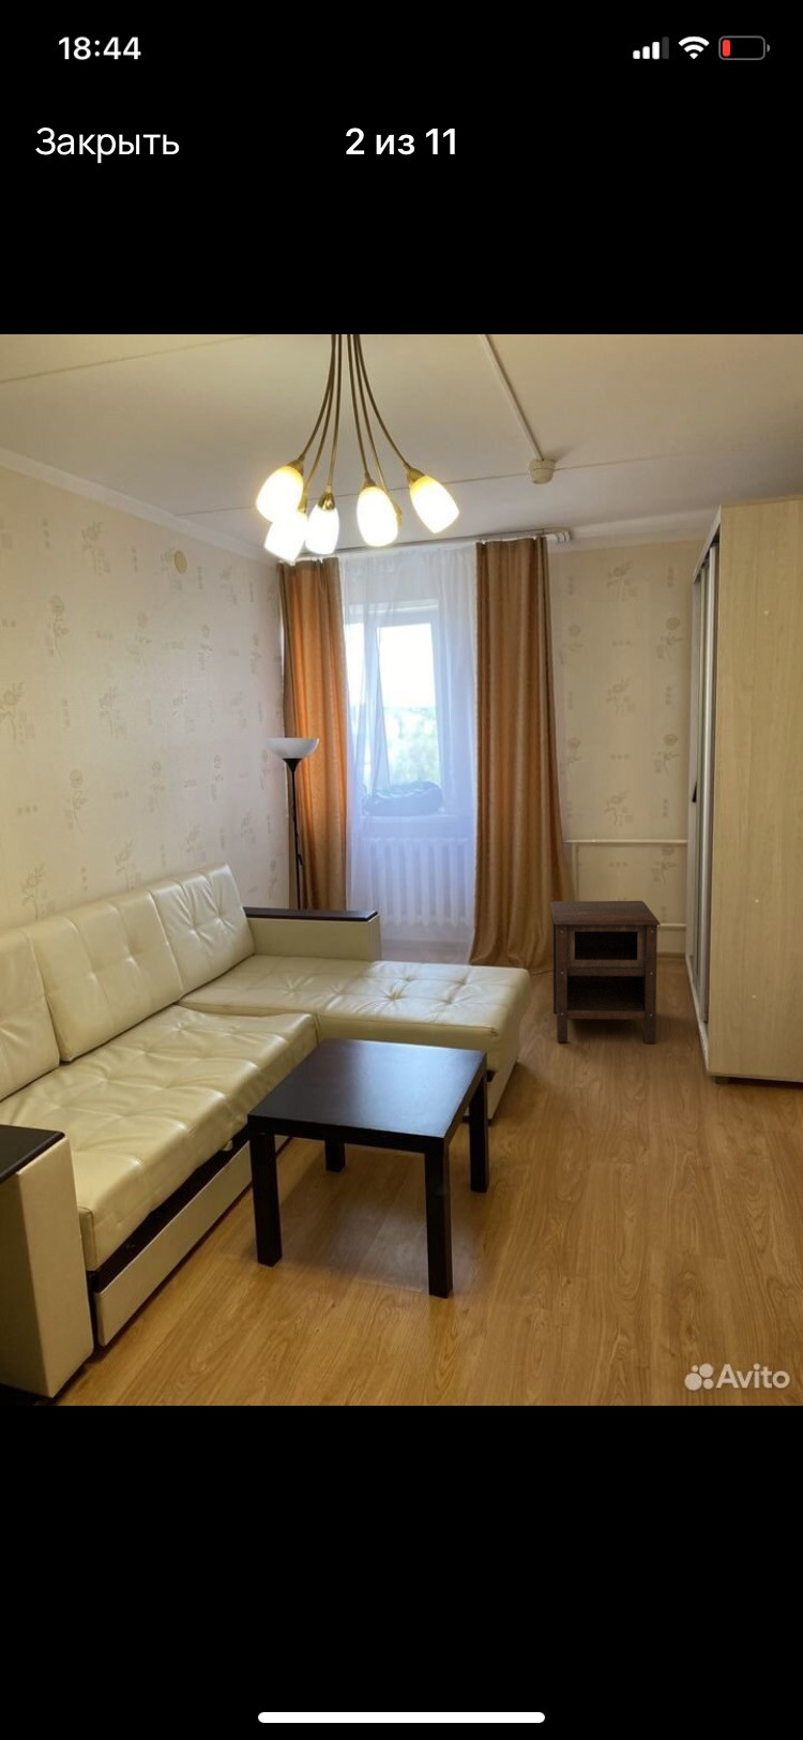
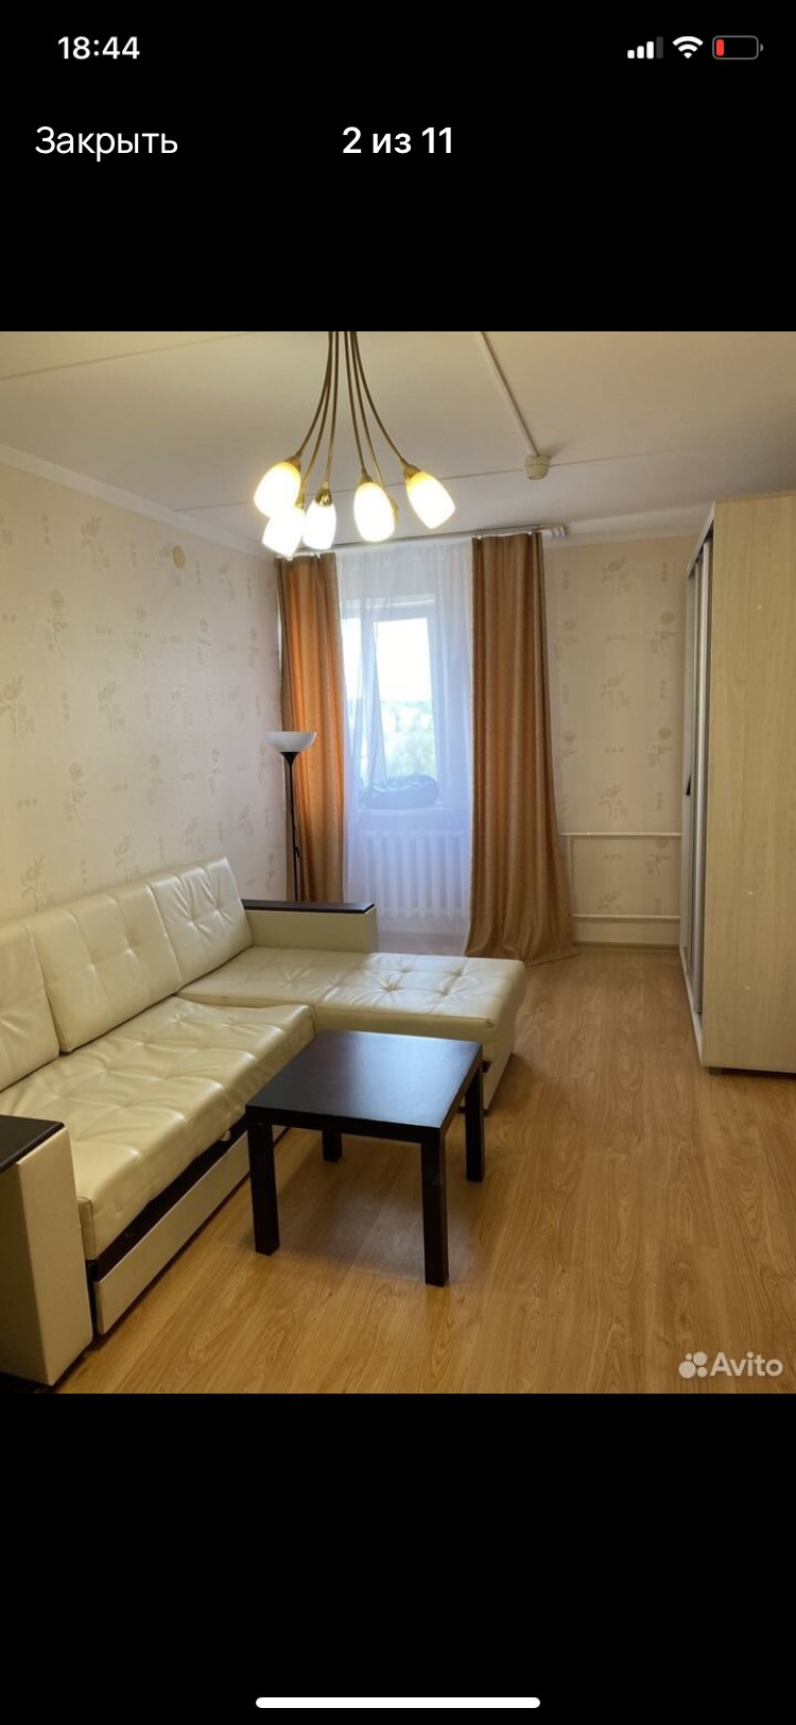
- nightstand [549,900,662,1044]
